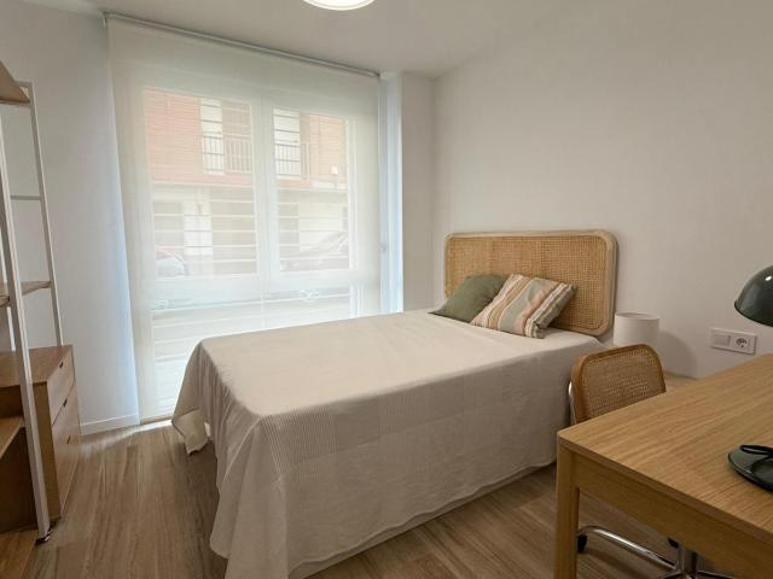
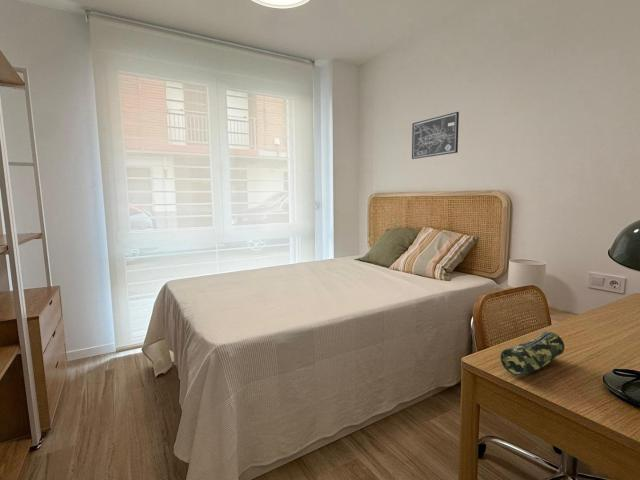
+ wall art [411,111,460,160]
+ pencil case [499,331,565,376]
